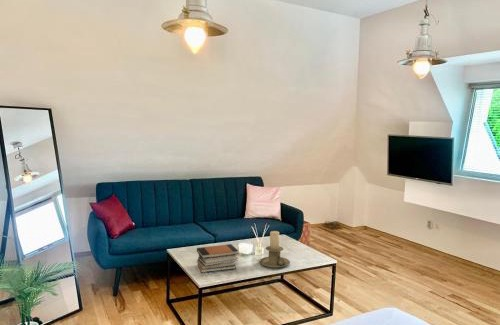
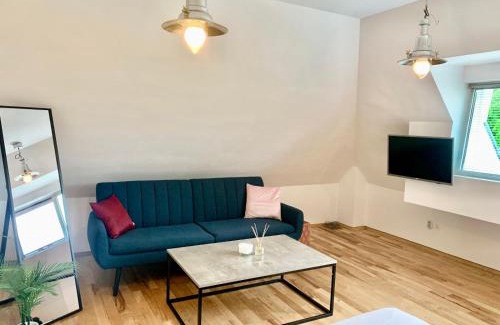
- book stack [196,243,239,274]
- candle holder [258,230,291,269]
